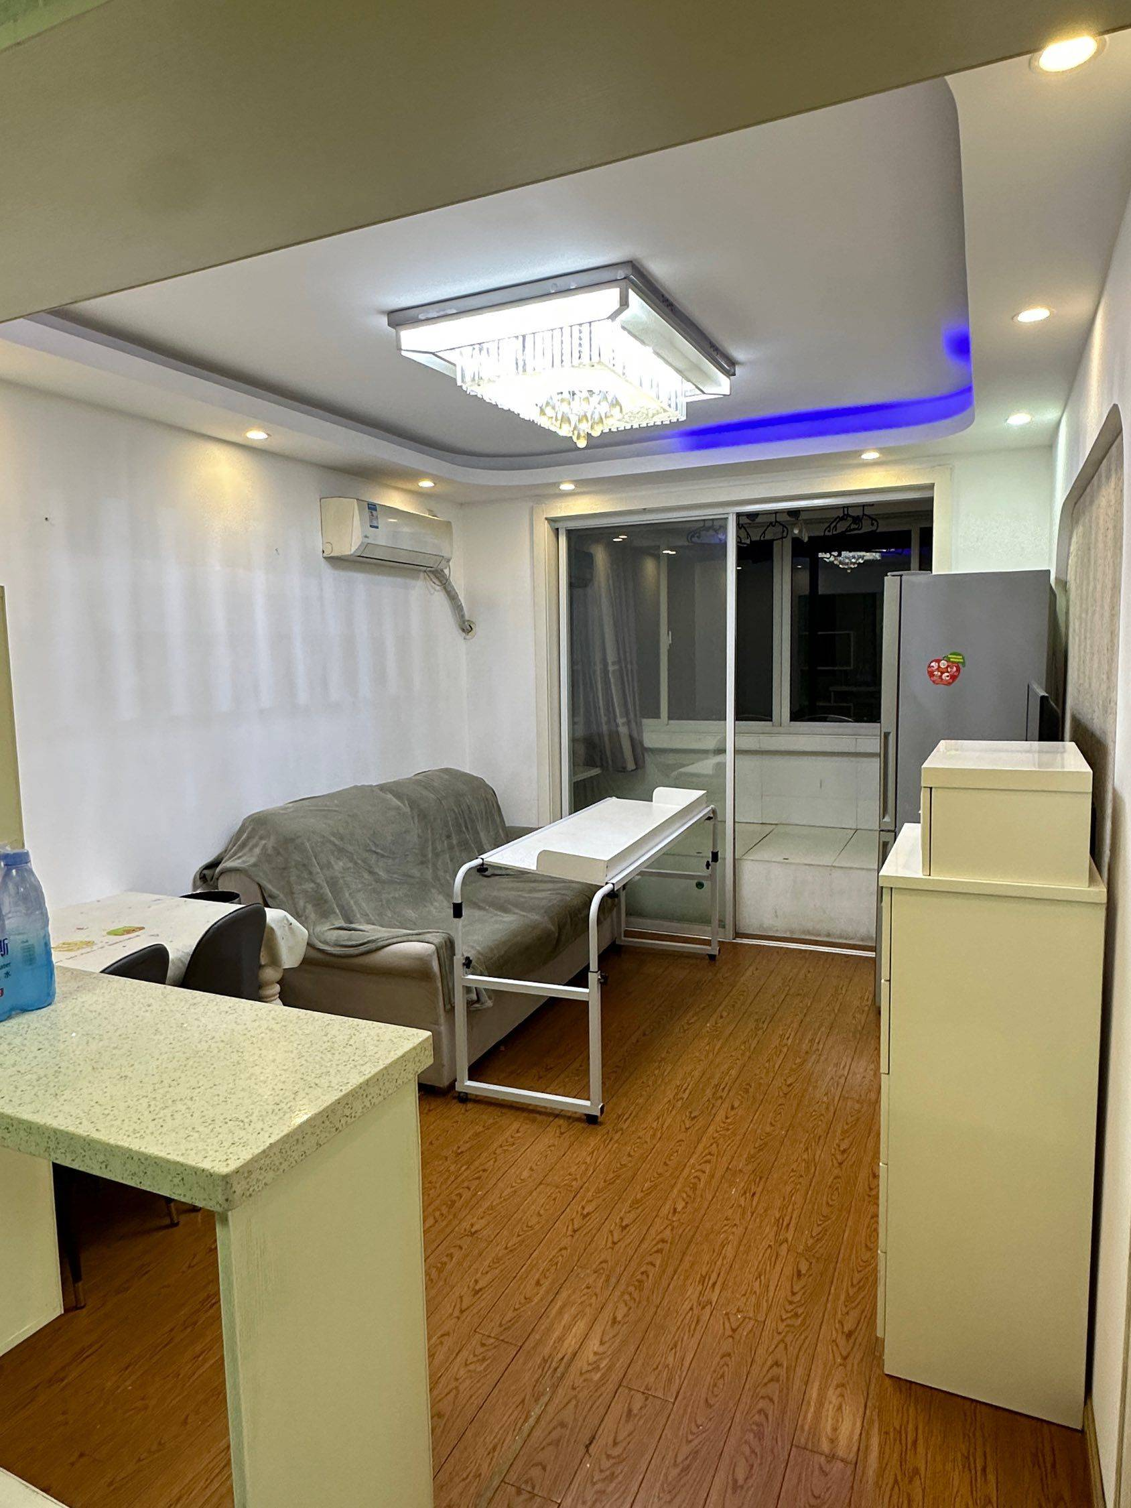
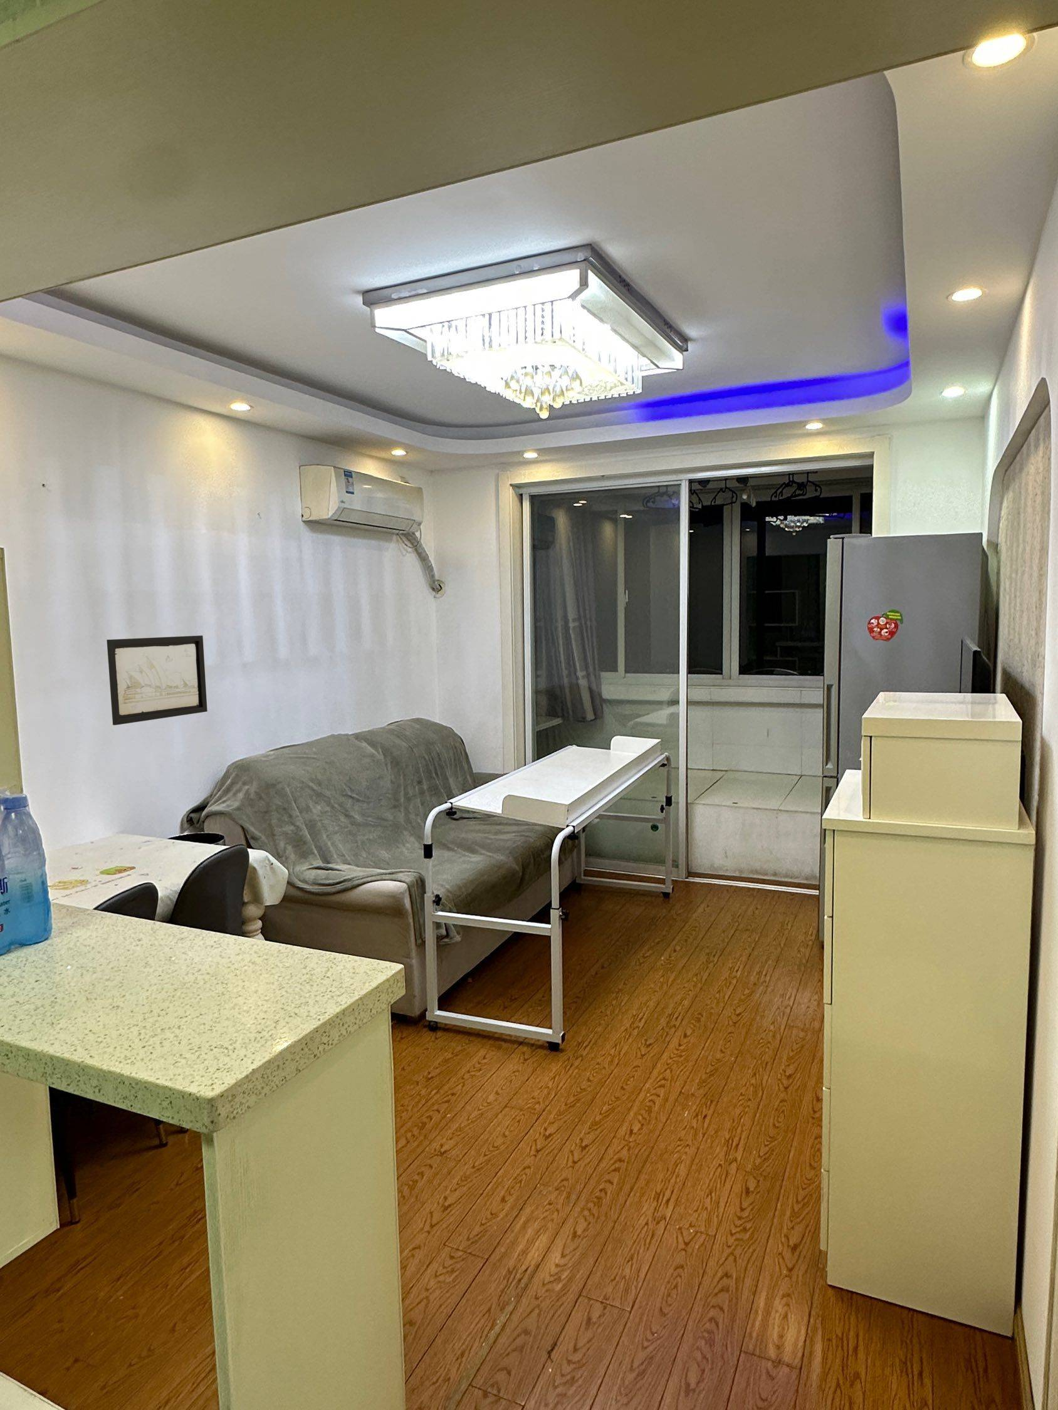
+ wall art [106,634,208,726]
